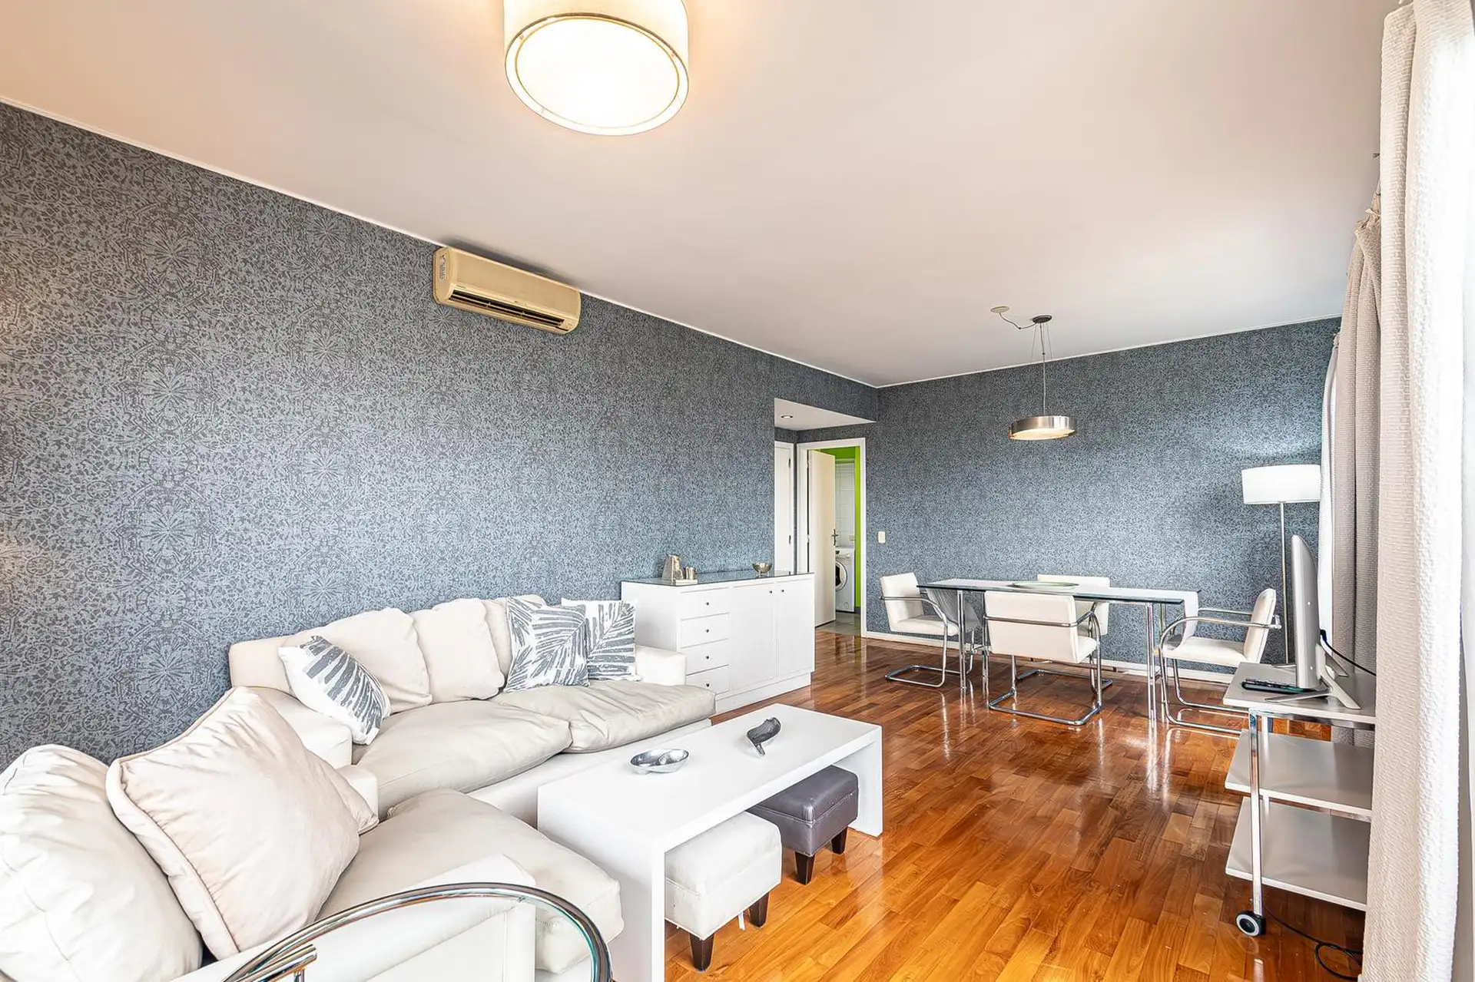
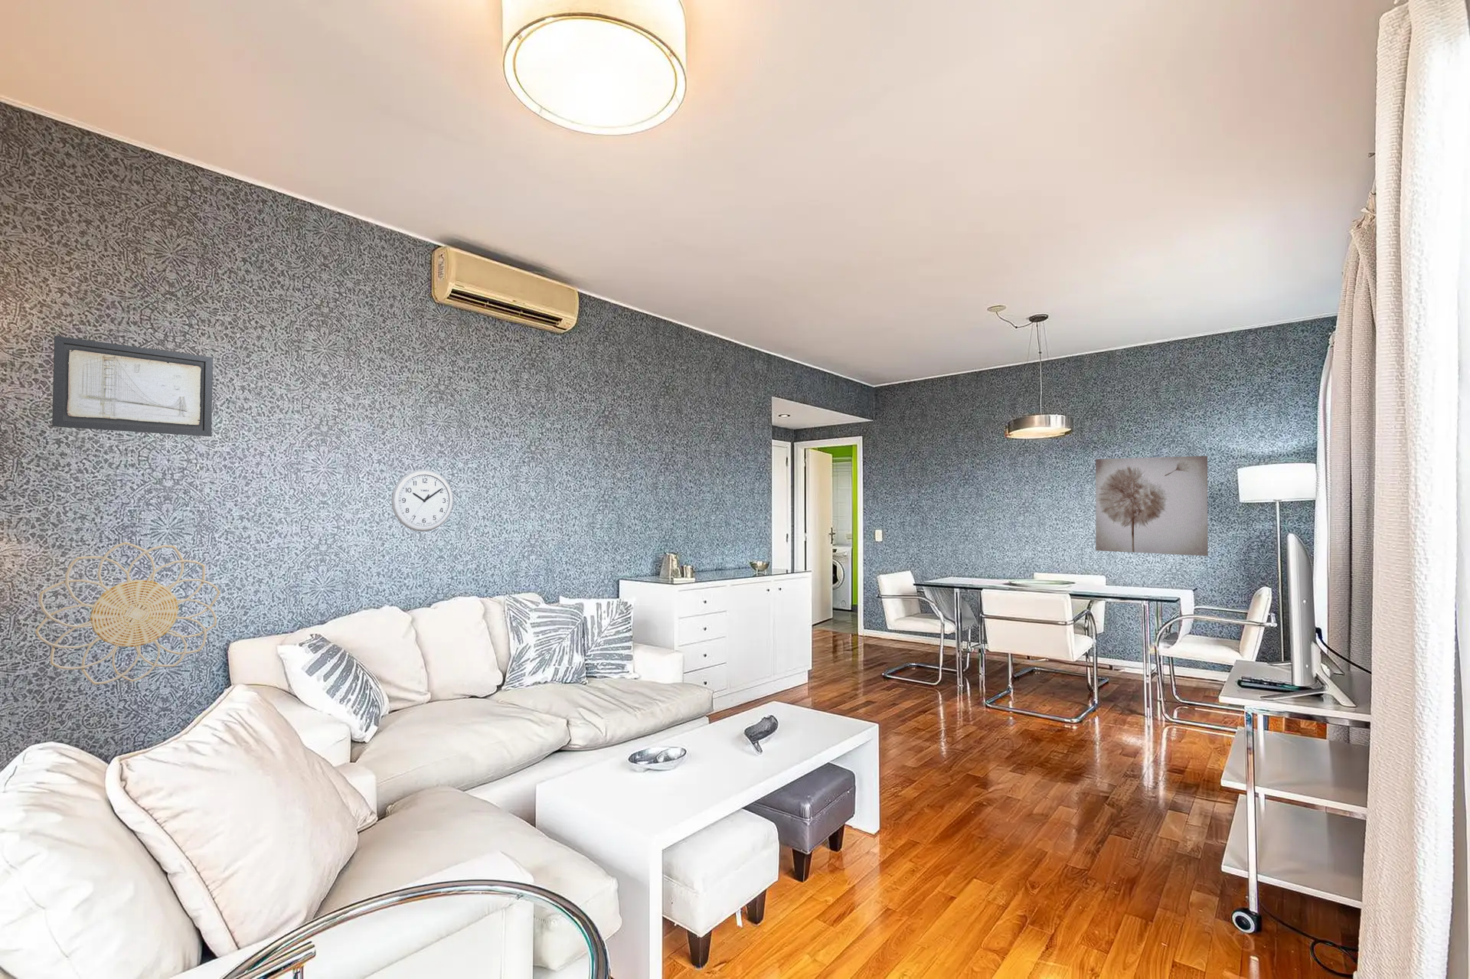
+ wall clock [390,469,454,532]
+ decorative wall piece [35,541,221,685]
+ wall art [51,335,213,437]
+ wall art [1095,456,1208,556]
